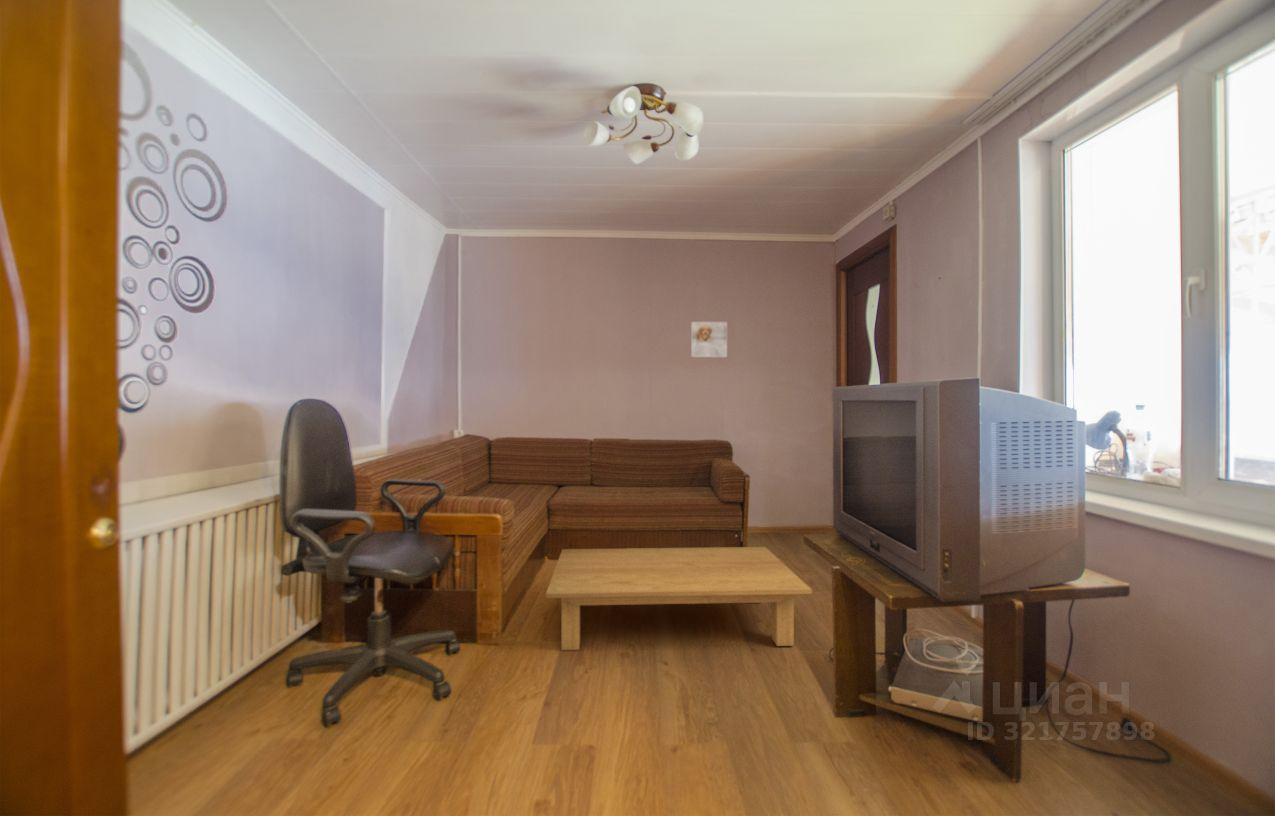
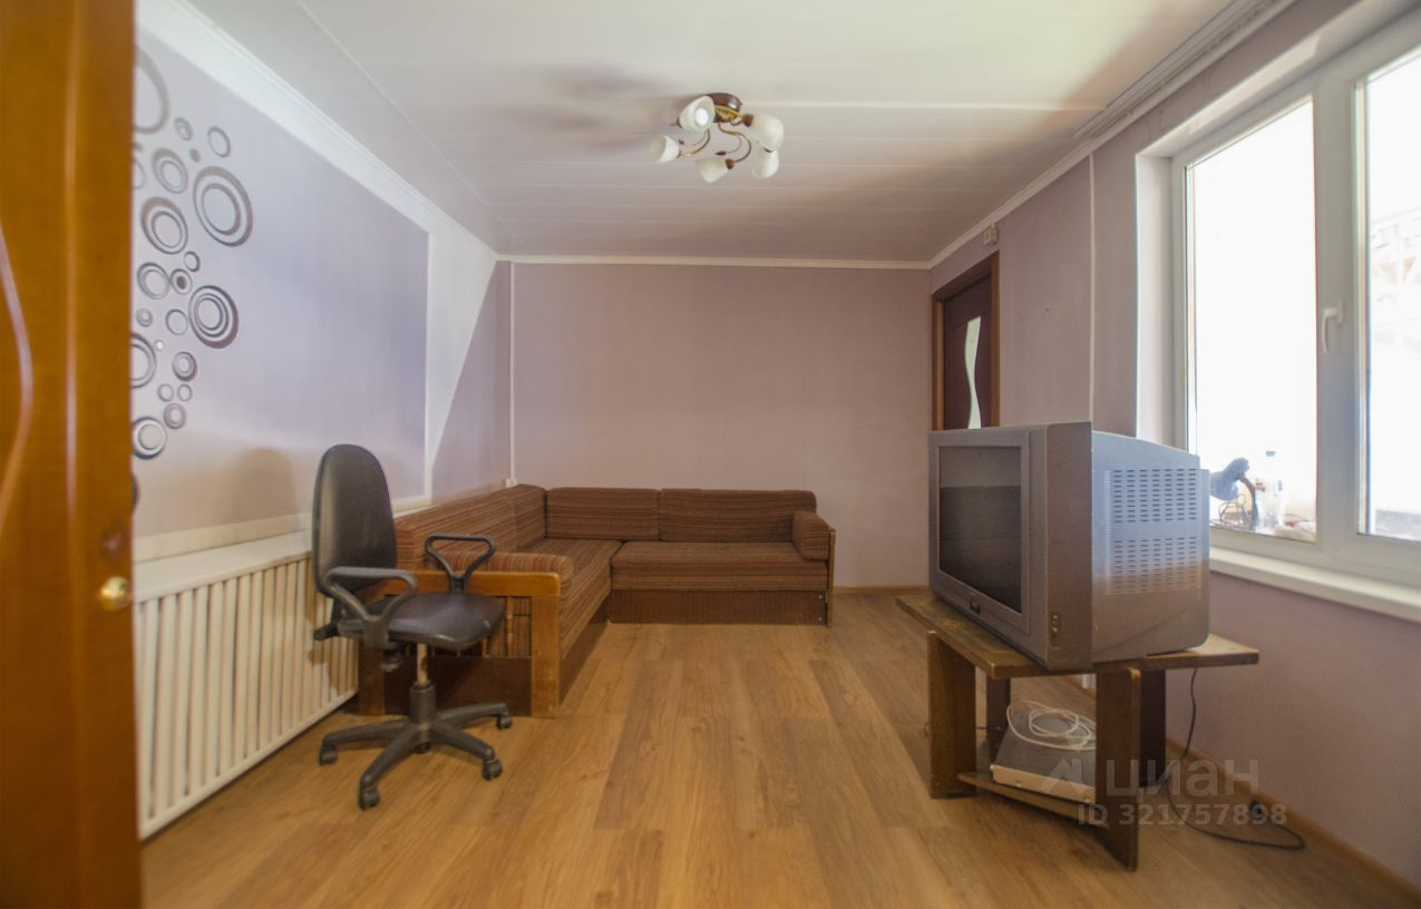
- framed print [690,321,728,358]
- coffee table [545,546,813,651]
